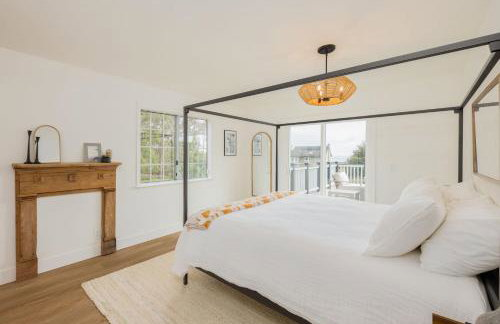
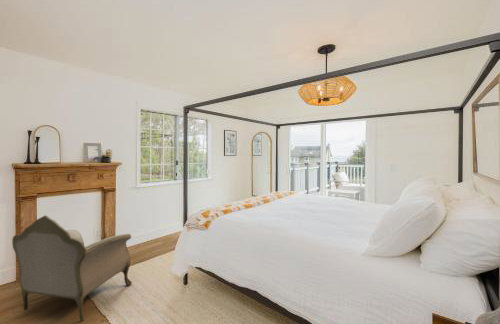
+ armchair [11,214,133,322]
